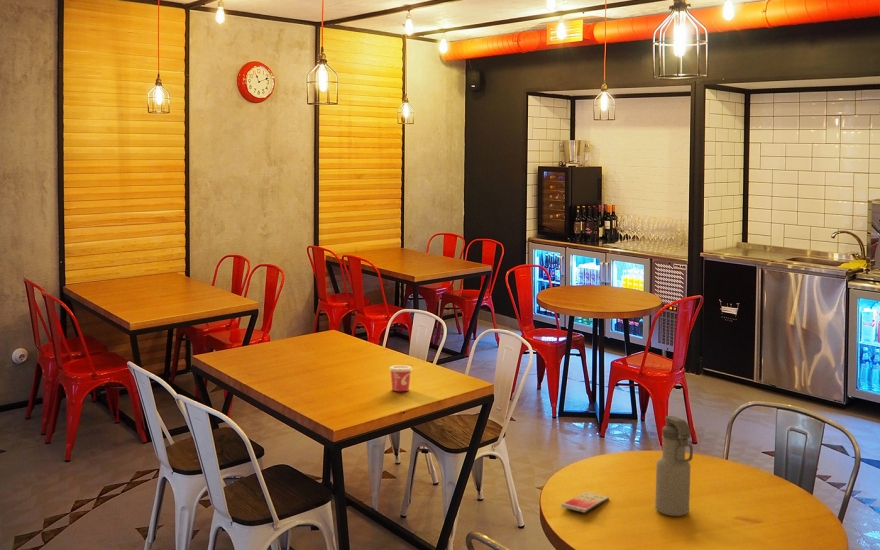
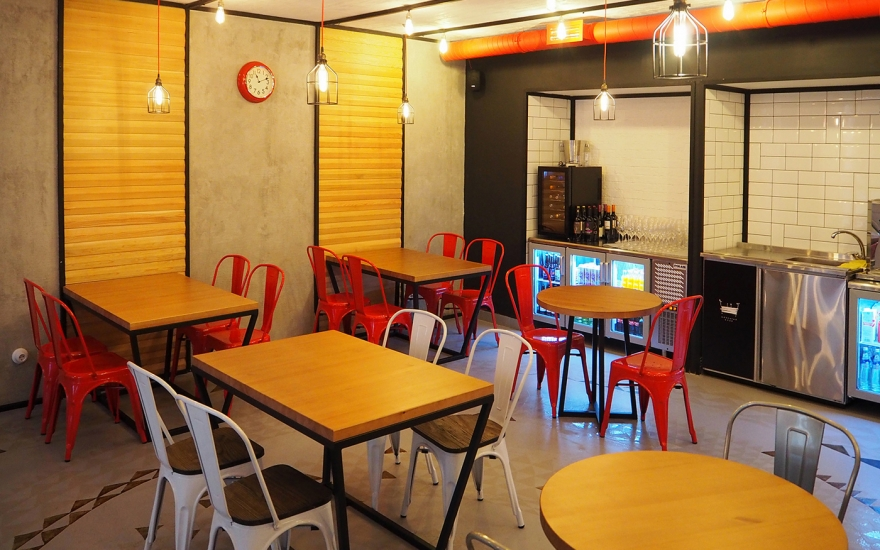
- cup [388,364,413,392]
- smartphone [560,491,610,513]
- water bottle [654,415,694,517]
